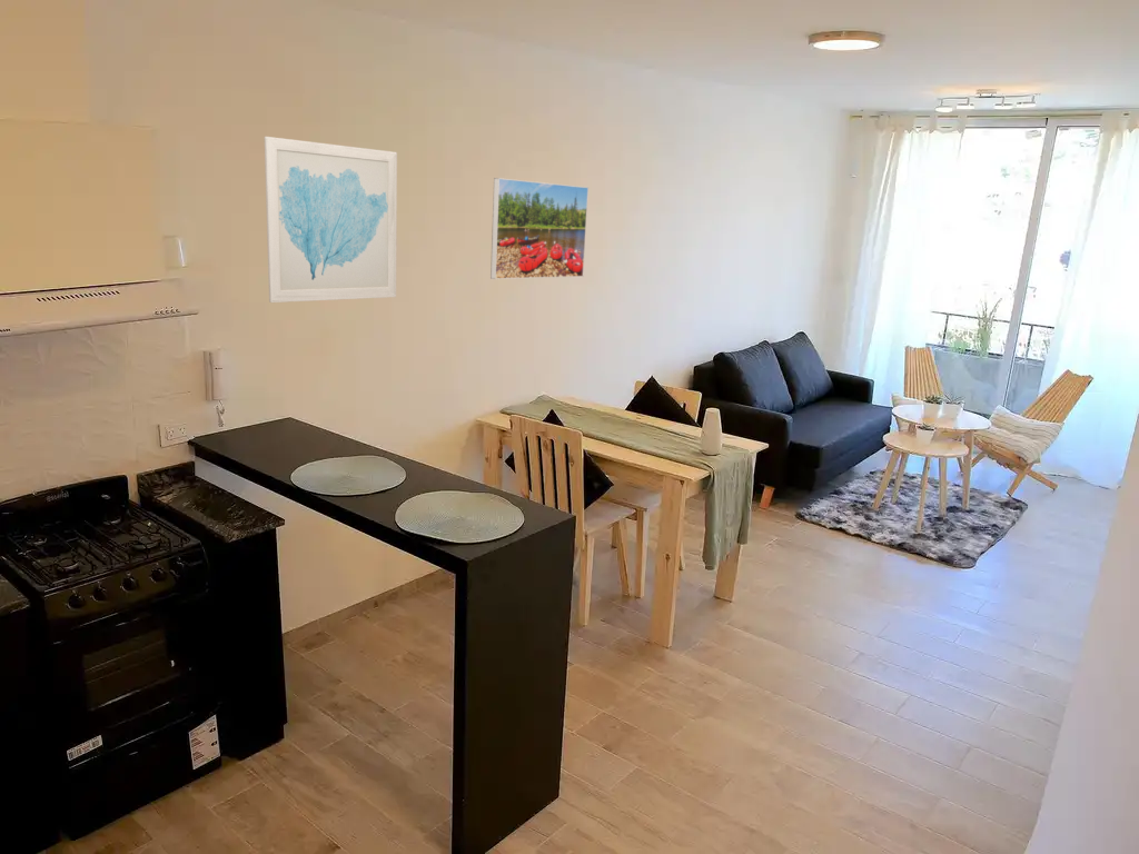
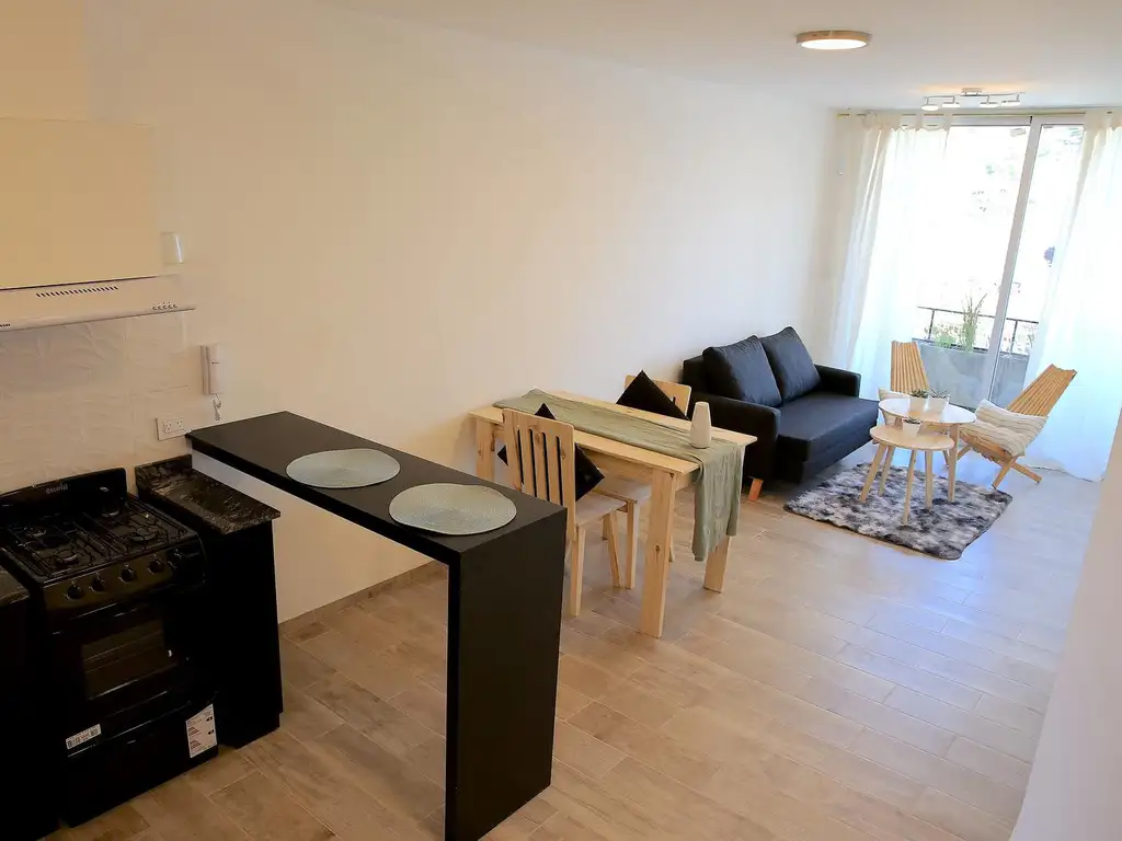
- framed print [489,177,590,280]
- wall art [264,136,398,304]
